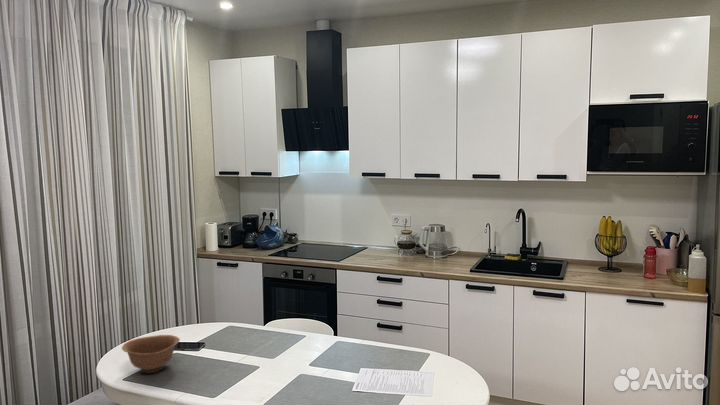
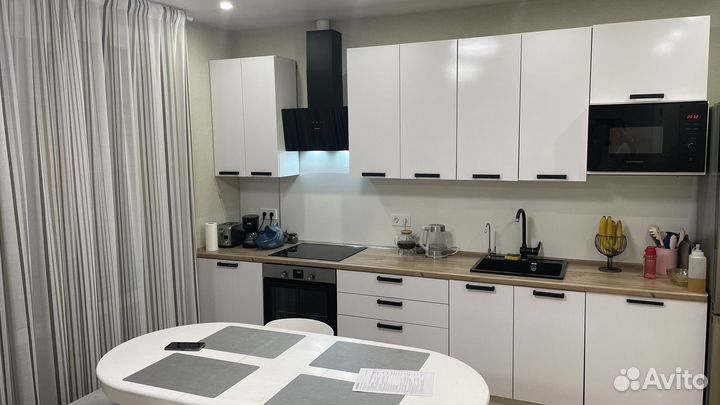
- bowl [121,334,181,374]
